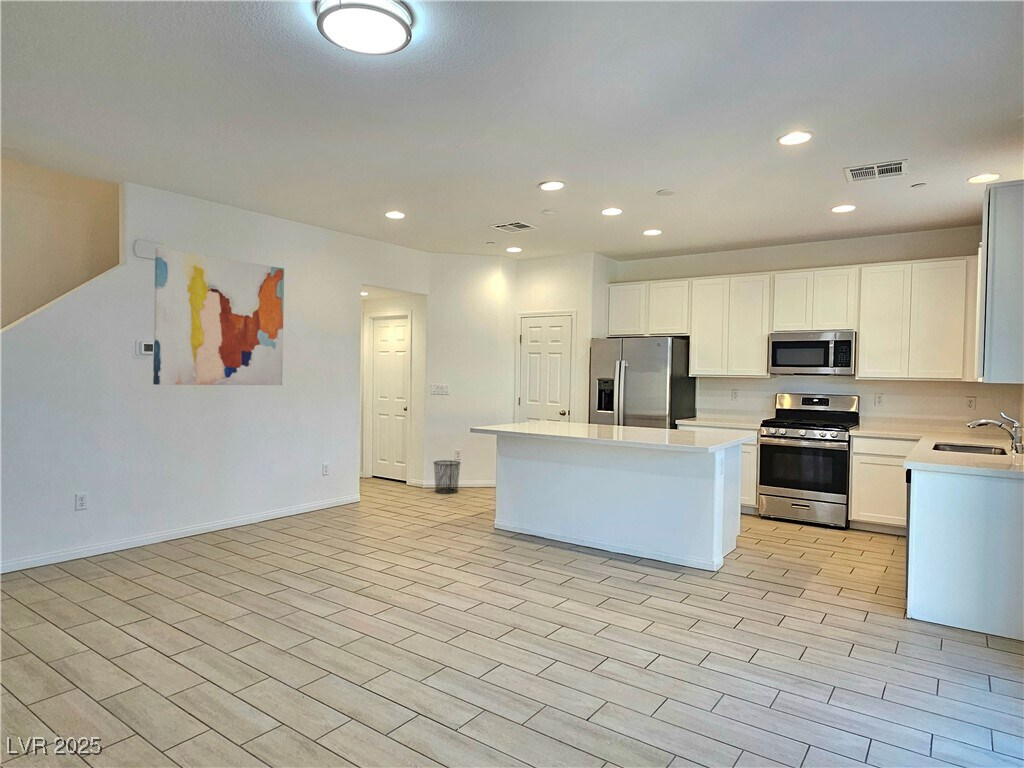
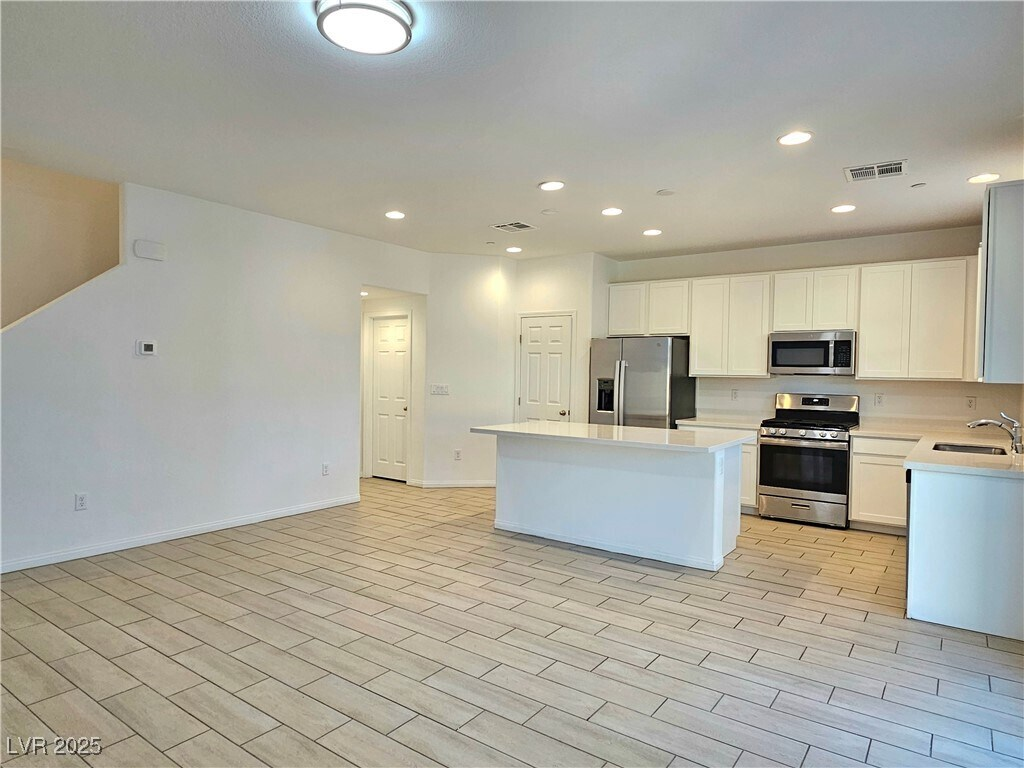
- wall art [152,247,285,386]
- waste bin [432,459,462,495]
